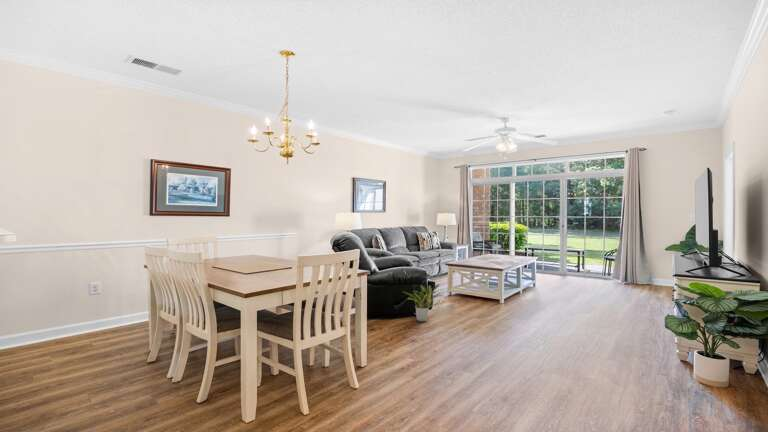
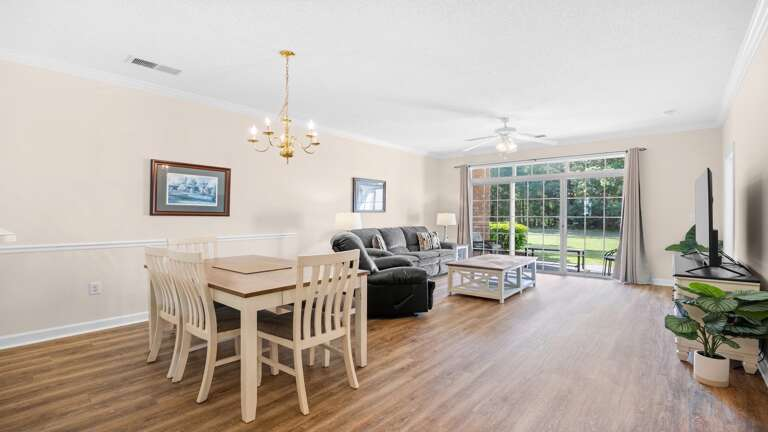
- potted plant [403,282,447,323]
